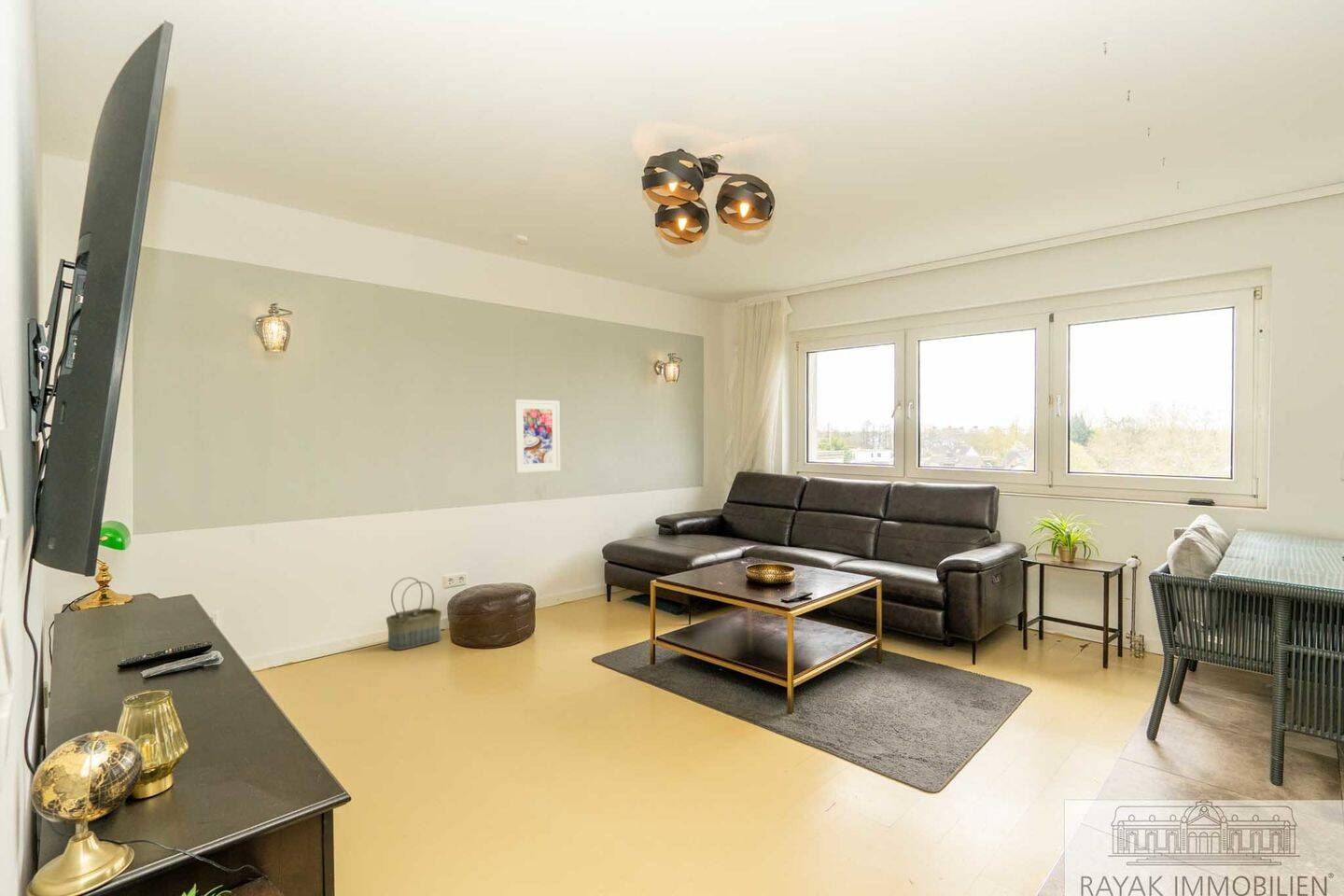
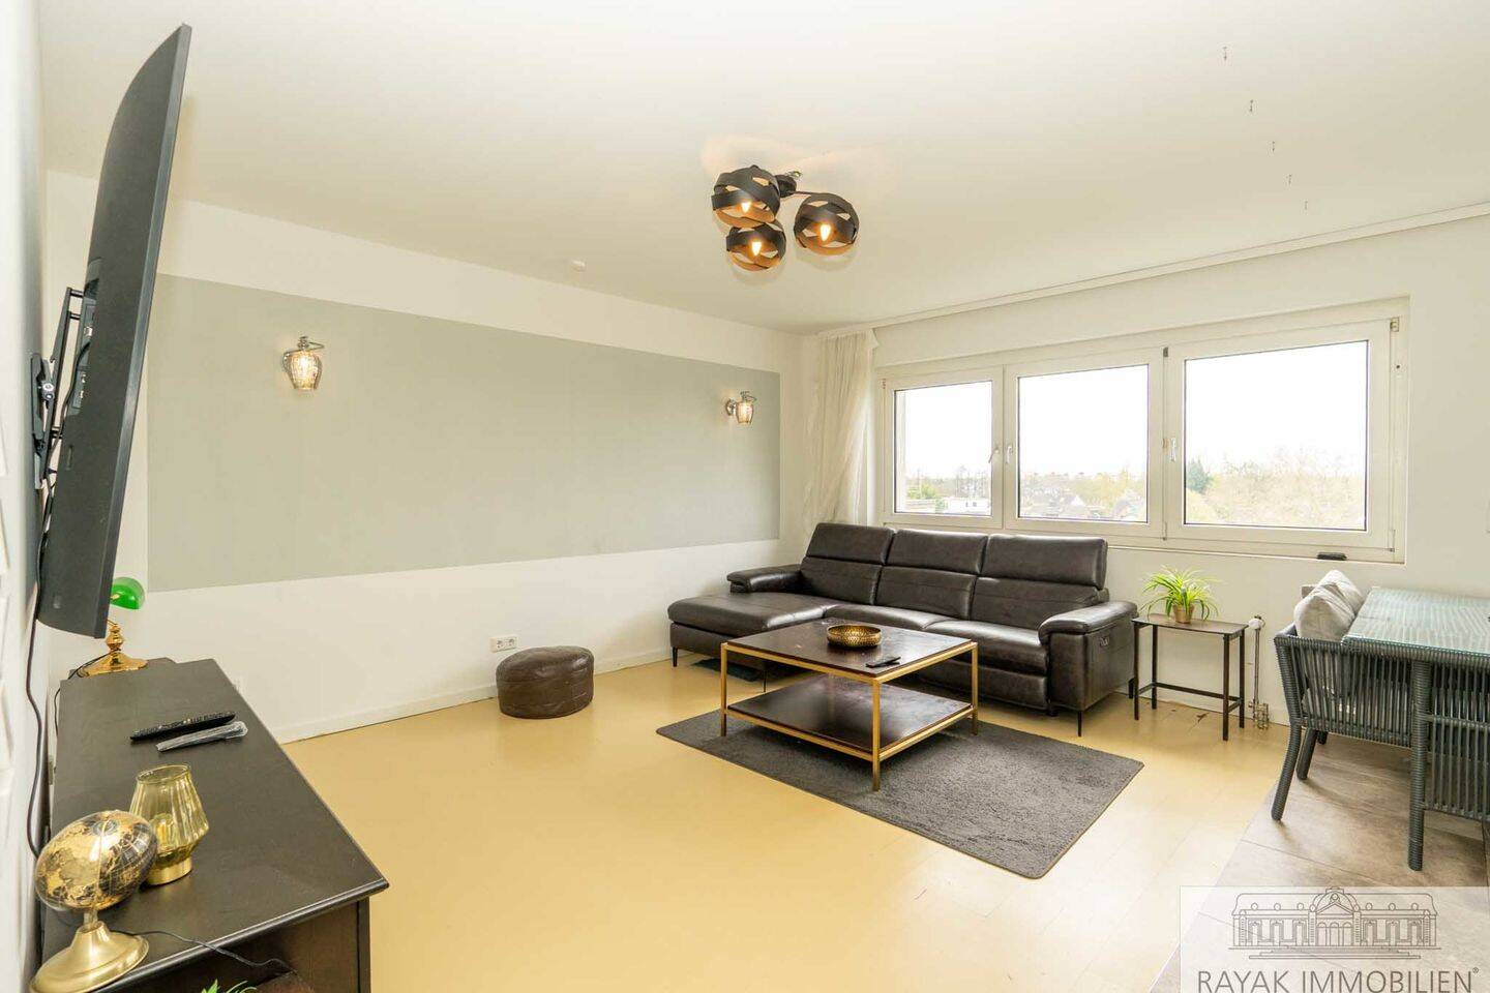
- basket [385,576,442,651]
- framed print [513,399,561,474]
